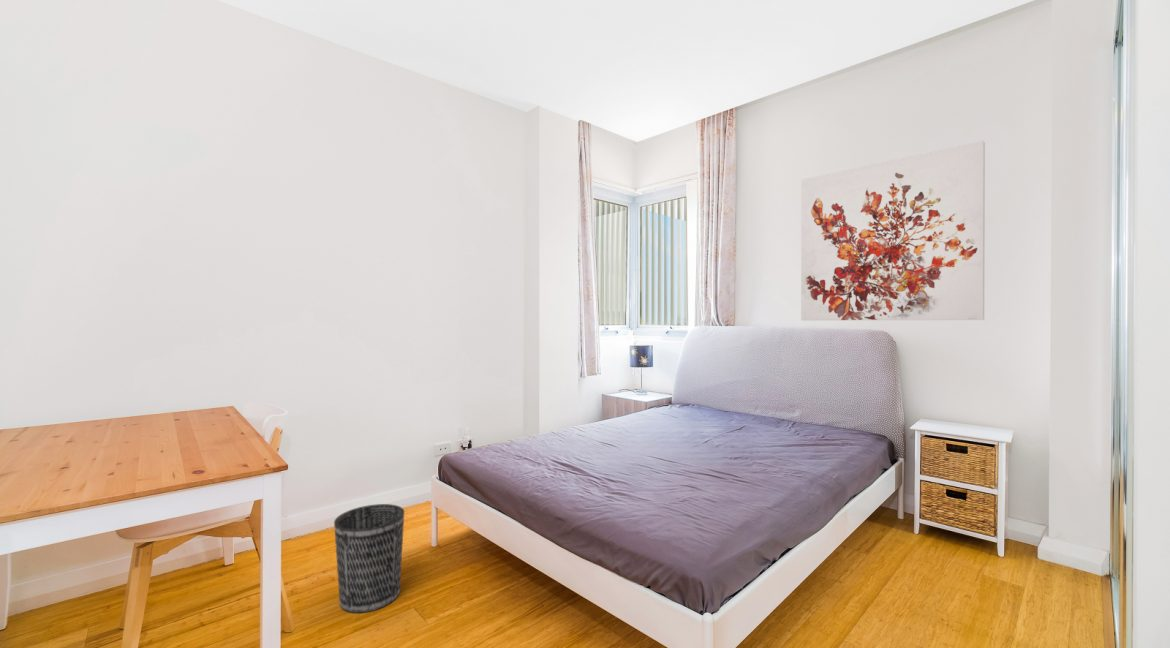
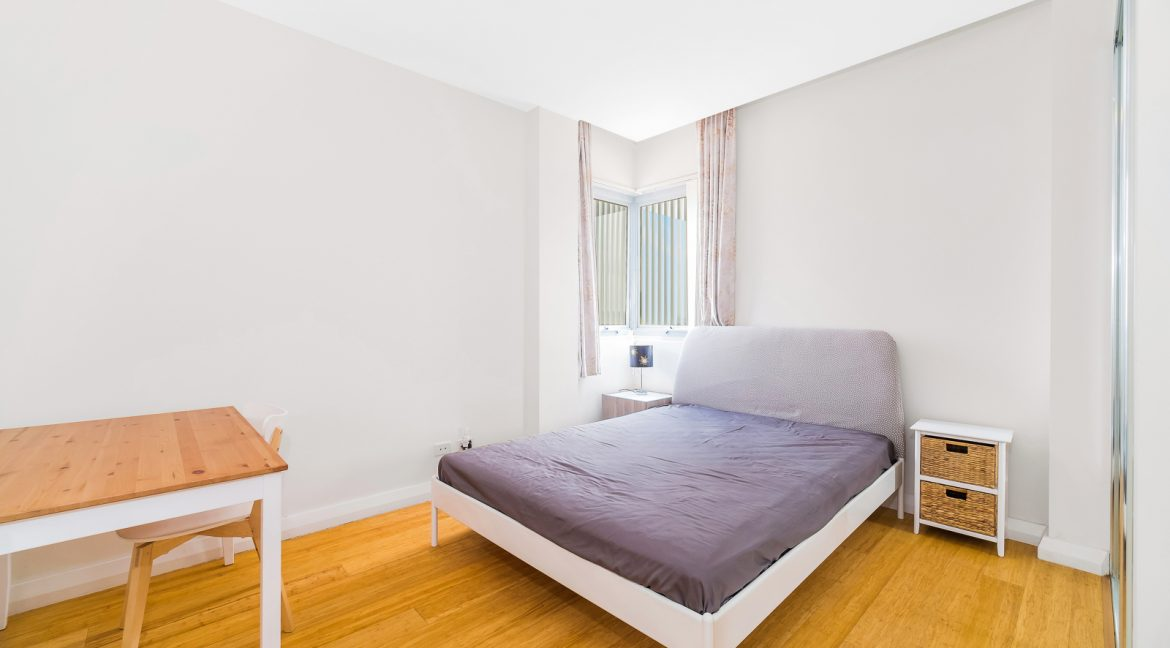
- wastebasket [333,503,405,614]
- wall art [800,140,986,321]
